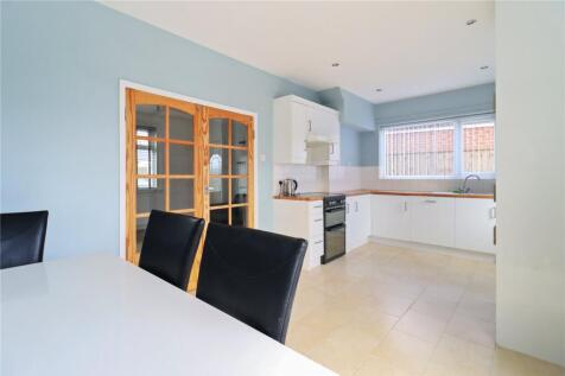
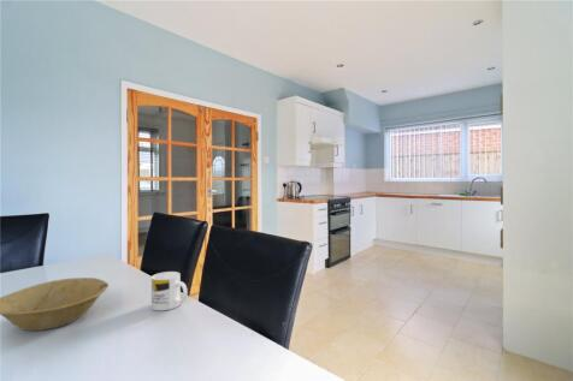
+ mug [150,270,189,311]
+ bowl [0,276,110,332]
